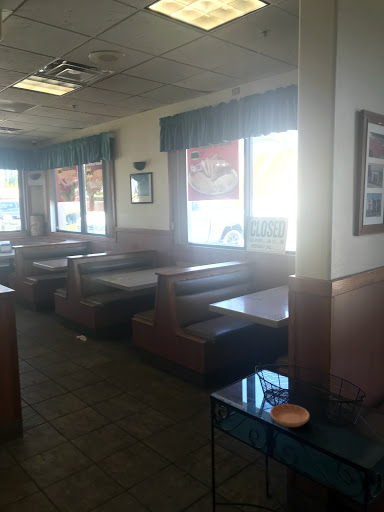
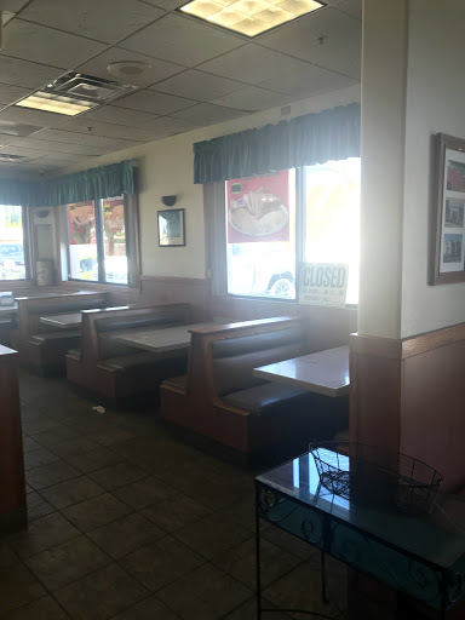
- saucer [269,403,310,428]
